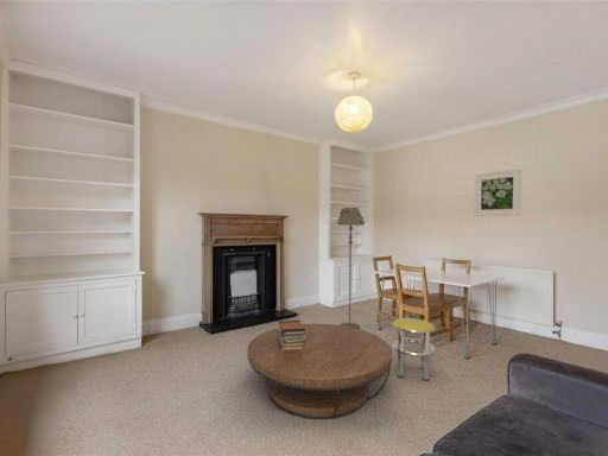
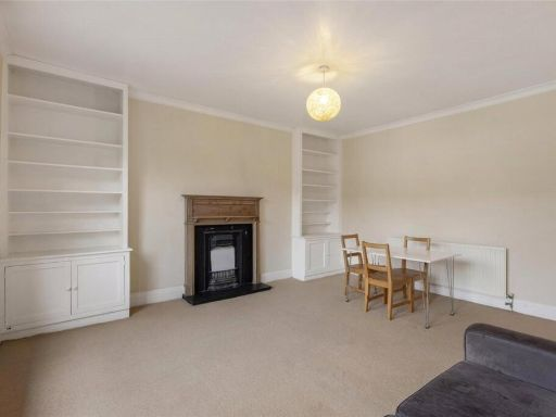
- floor lamp [336,207,366,329]
- book stack [277,319,306,350]
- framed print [474,167,522,217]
- stool [390,317,437,381]
- coffee table [246,323,393,420]
